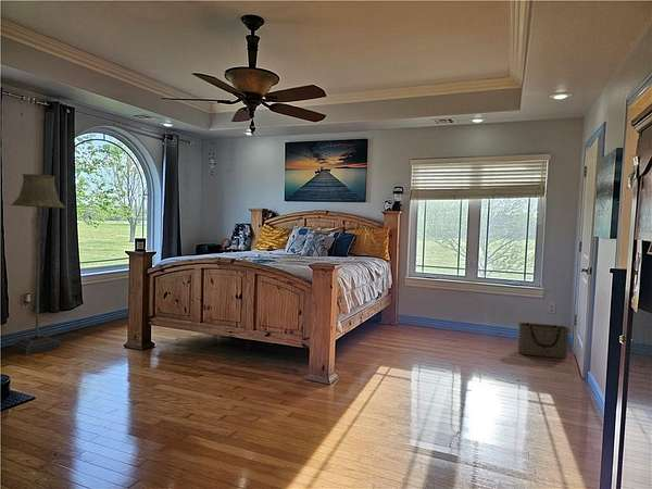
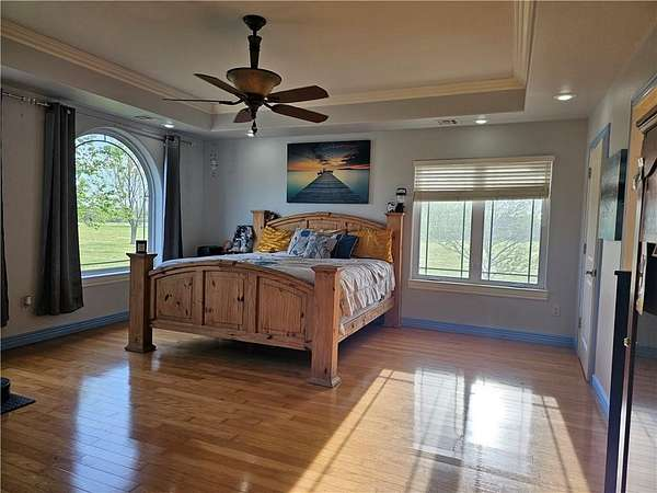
- floor lamp [10,173,66,355]
- basket [517,322,570,360]
